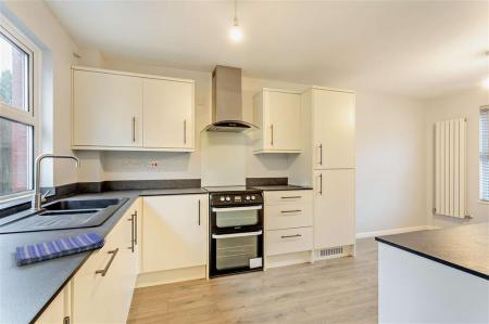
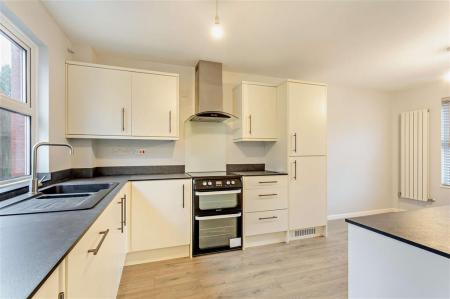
- dish towel [14,231,106,267]
